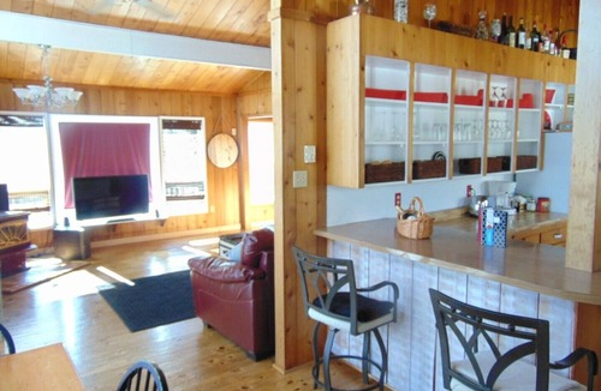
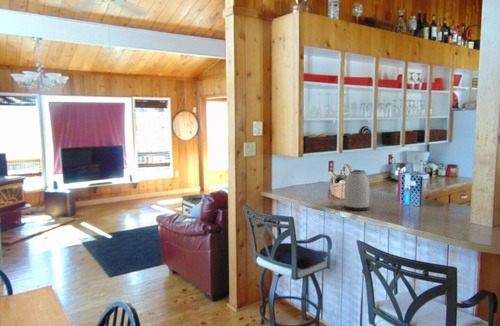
+ kettle [343,169,371,212]
